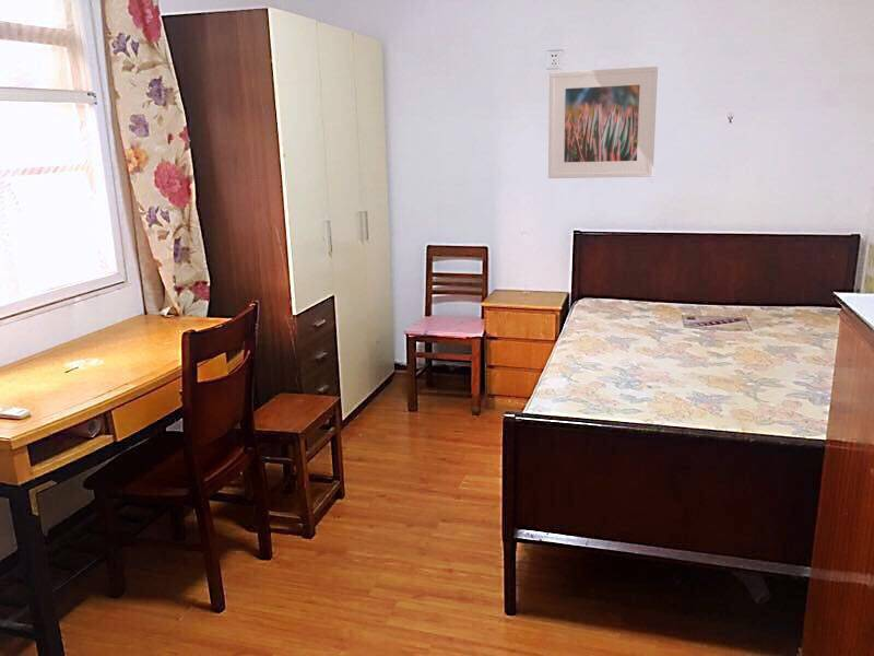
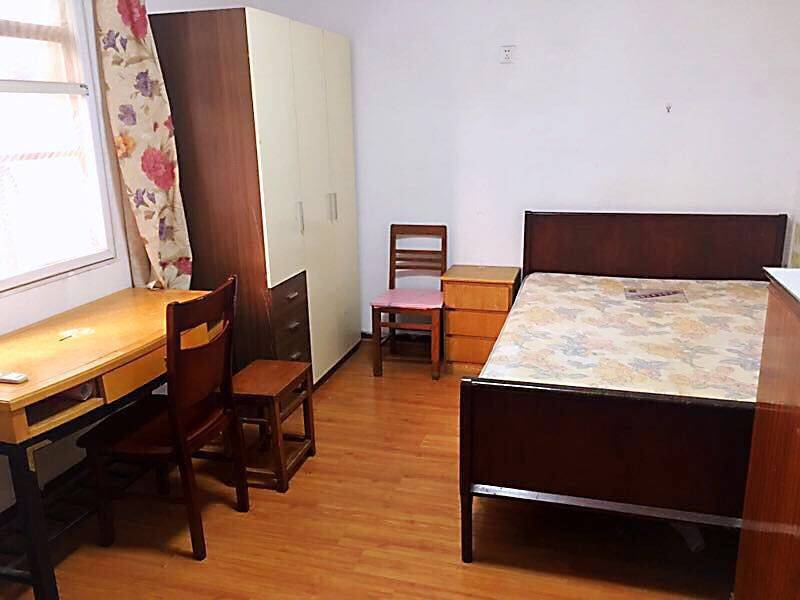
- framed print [547,66,659,179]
